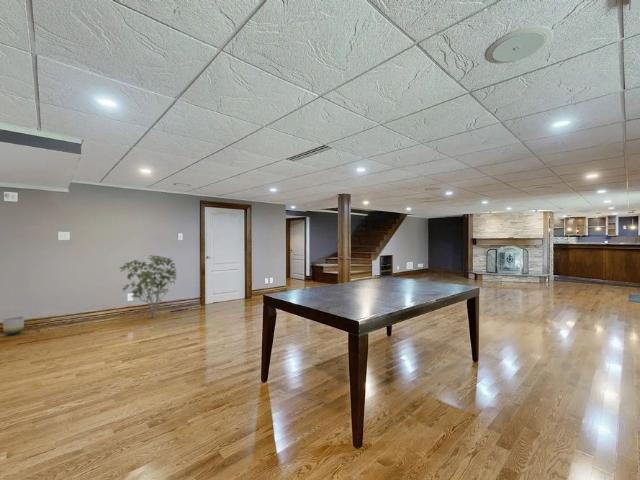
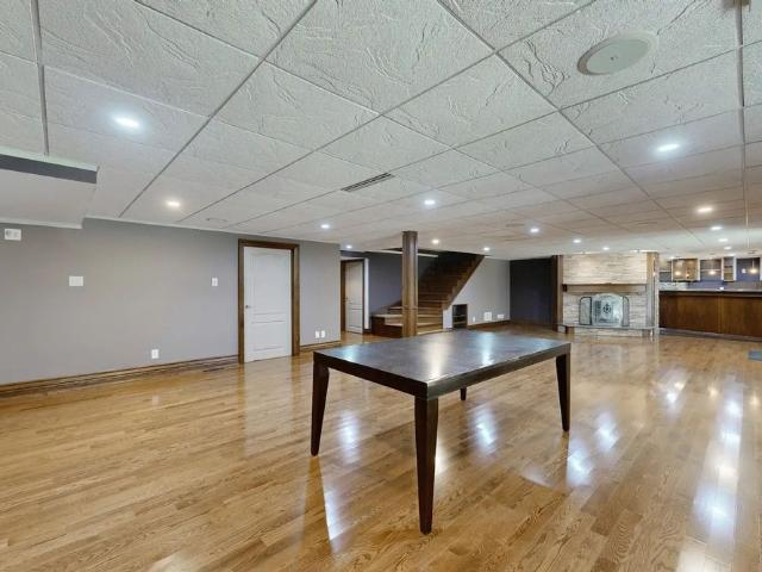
- planter [2,316,25,336]
- shrub [118,254,178,319]
